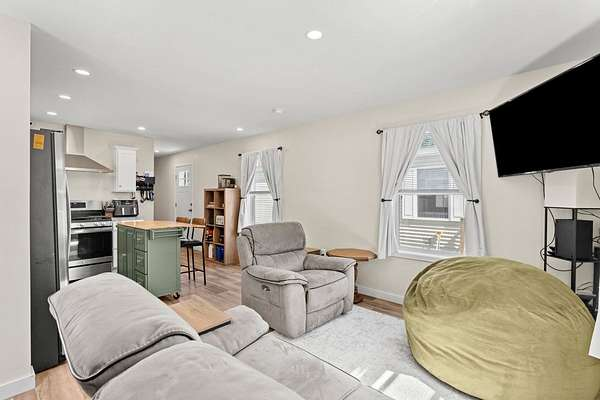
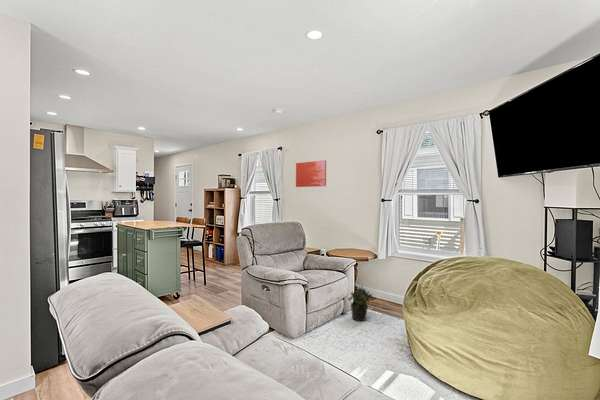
+ potted plant [348,285,373,322]
+ wall art [295,159,327,188]
